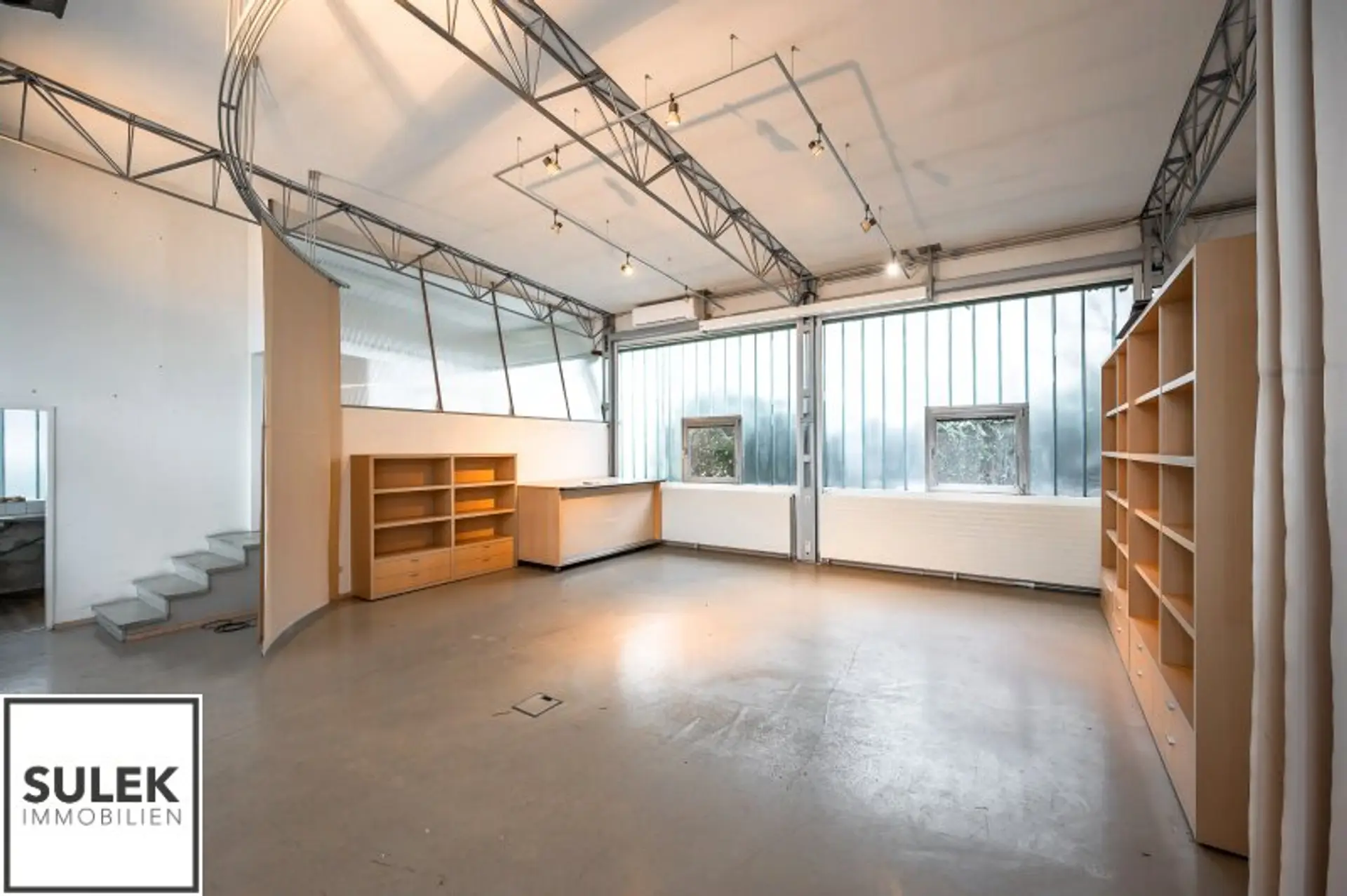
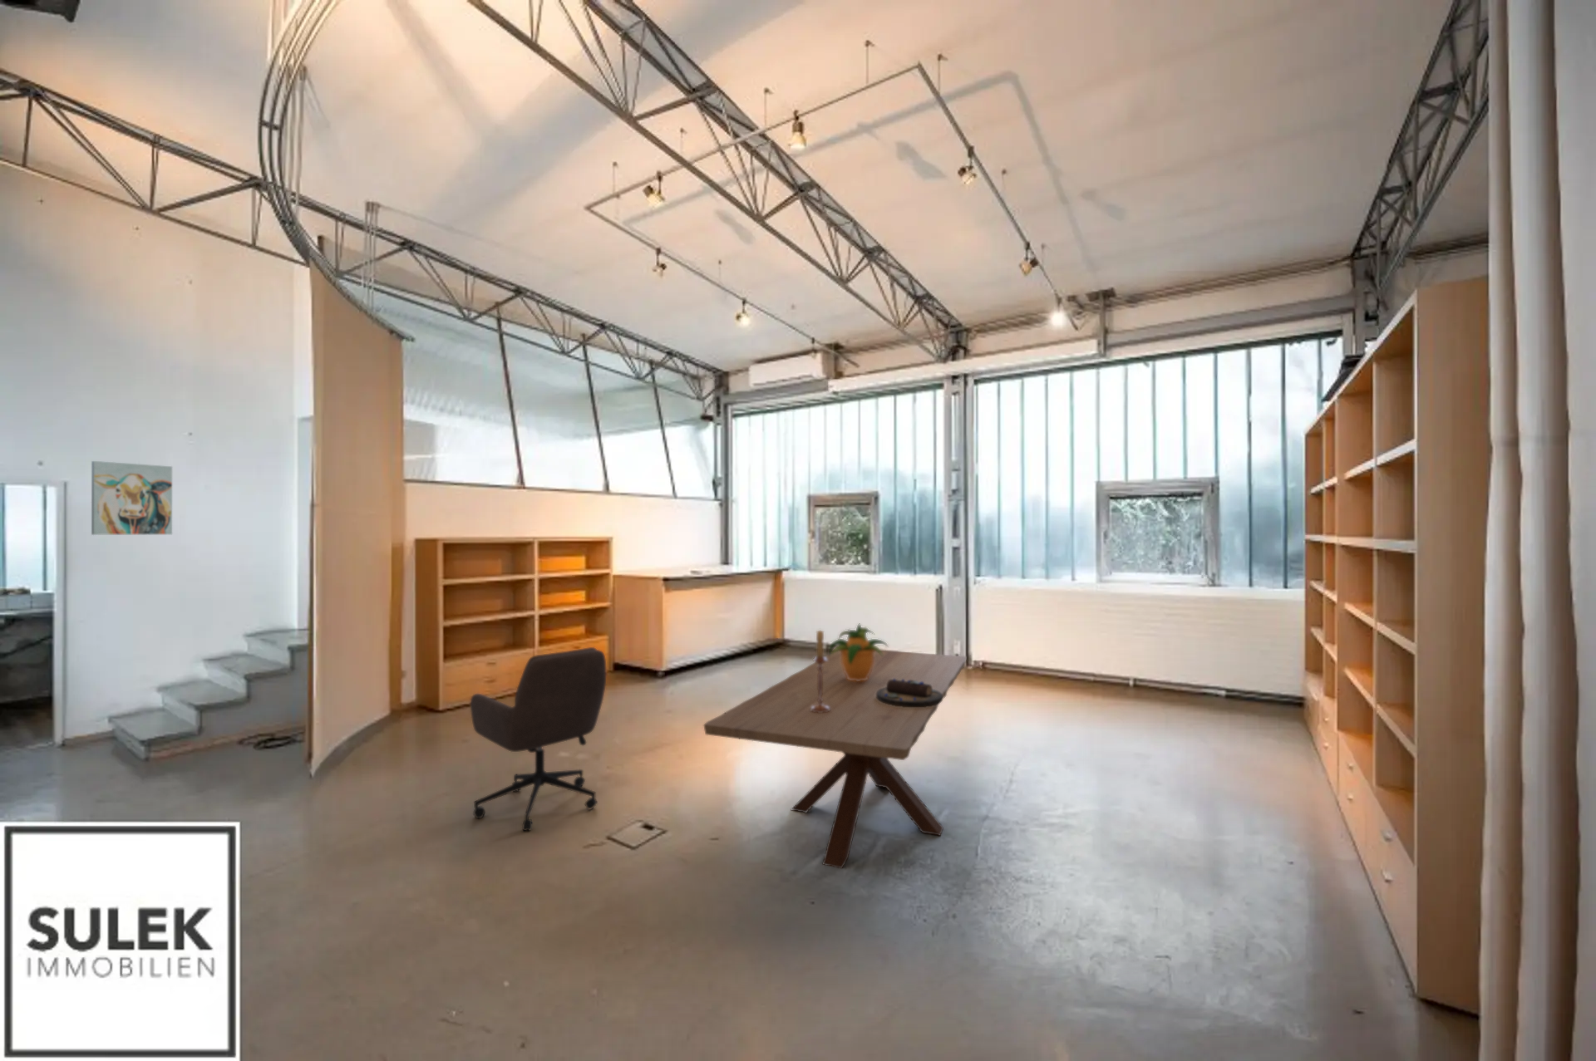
+ candlestick [809,628,831,713]
+ wall art [90,461,173,536]
+ dining table [703,650,968,869]
+ office chair [469,647,607,831]
+ potted plant [828,623,890,681]
+ decorative bowl [876,679,943,707]
